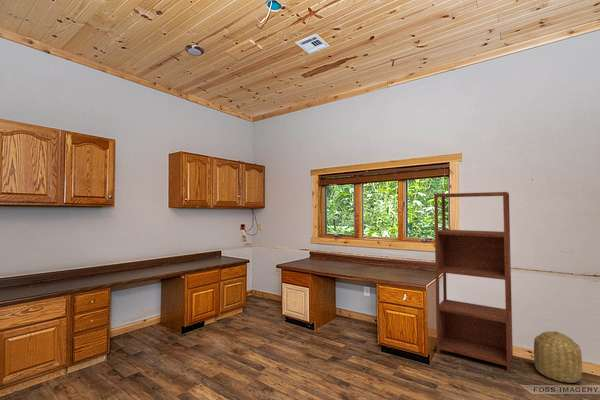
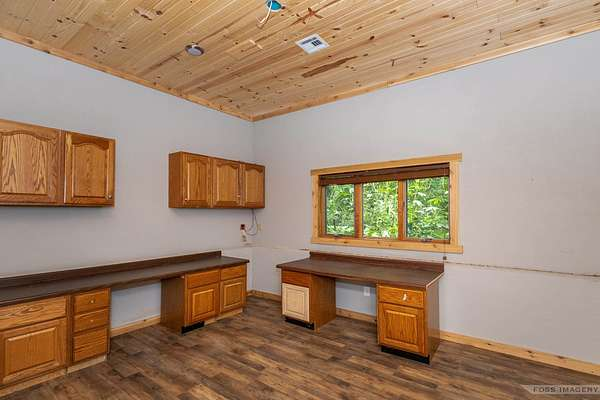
- basket [533,330,583,384]
- shelving unit [433,191,514,374]
